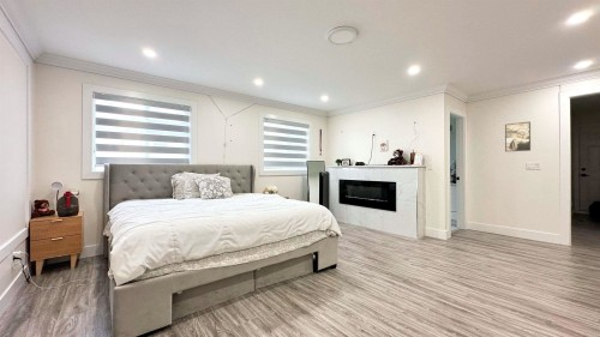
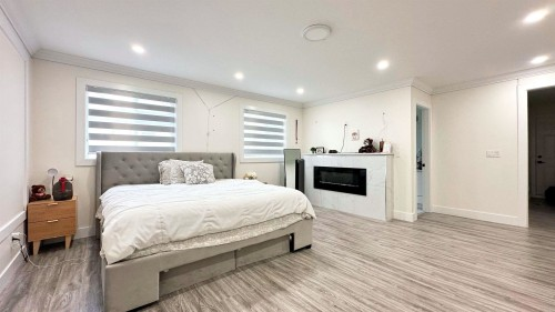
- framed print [504,121,532,152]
